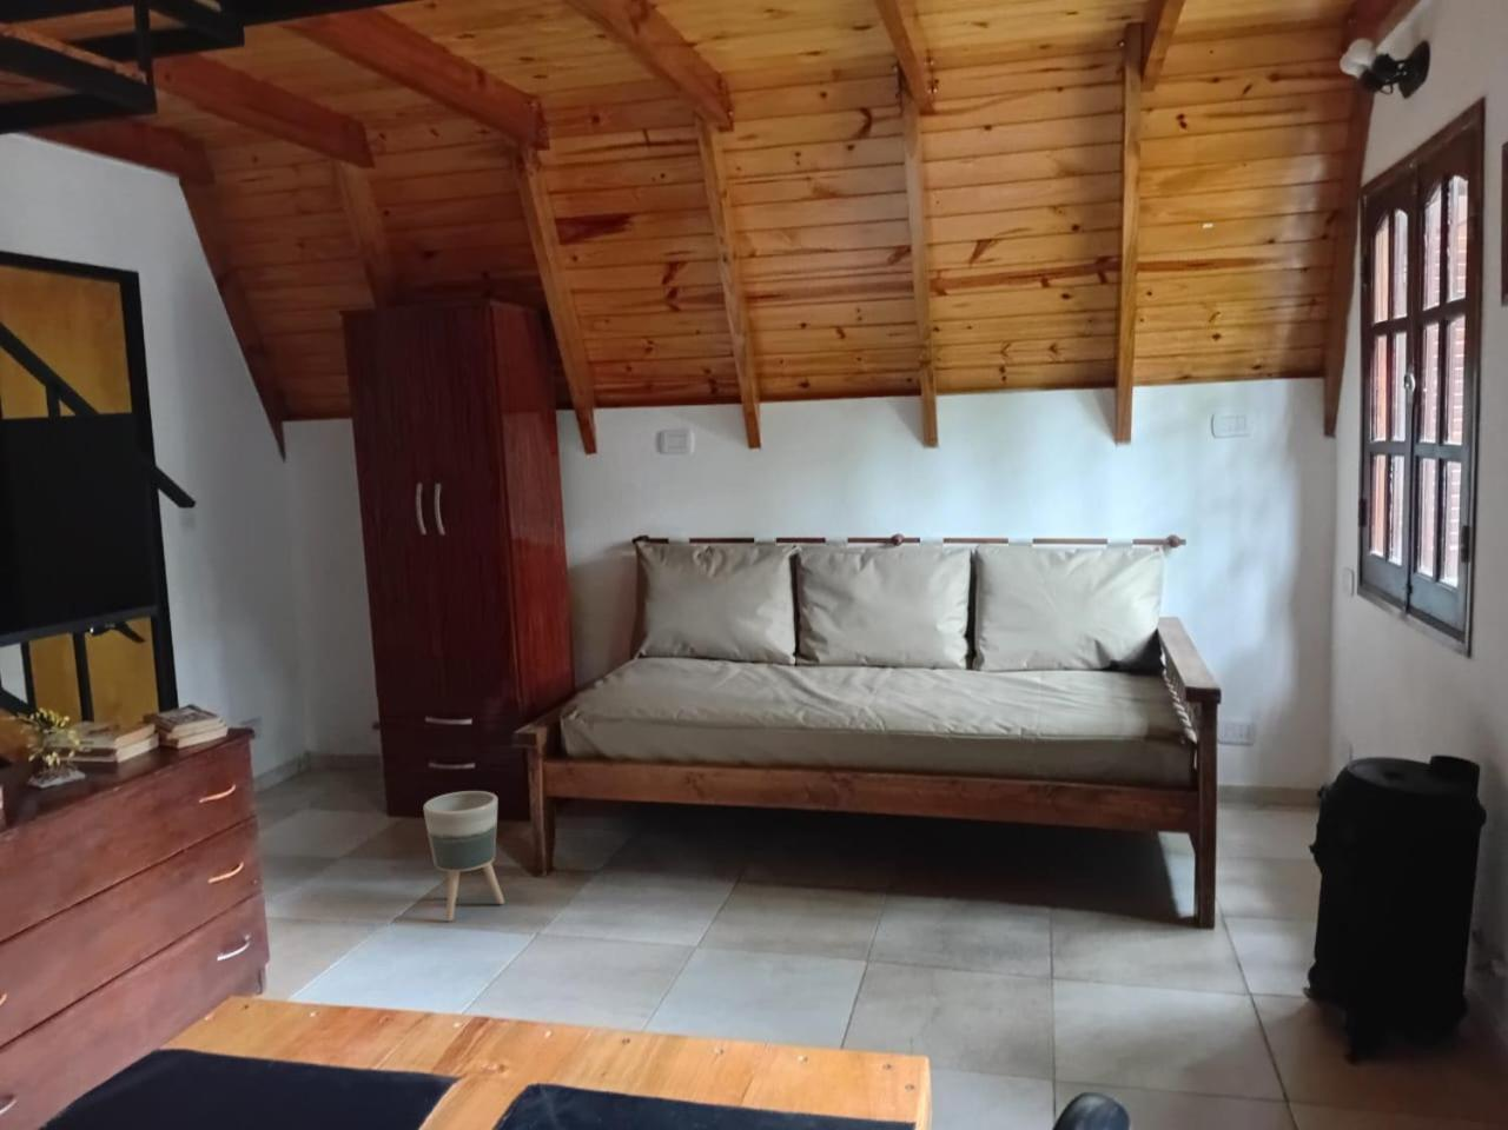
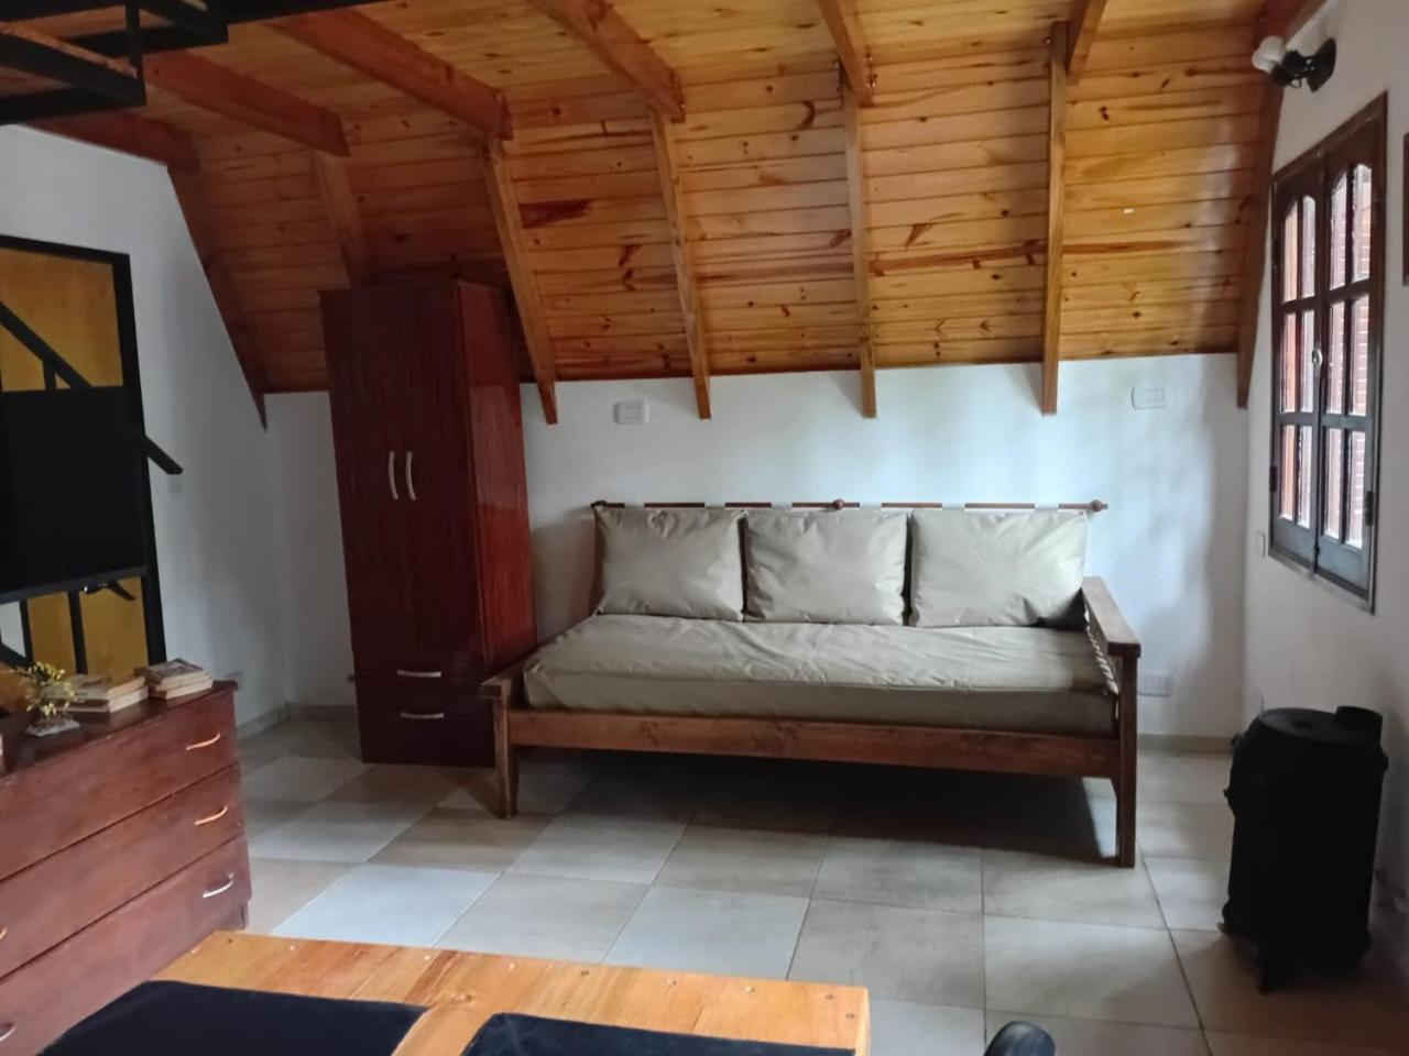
- planter [422,789,506,921]
